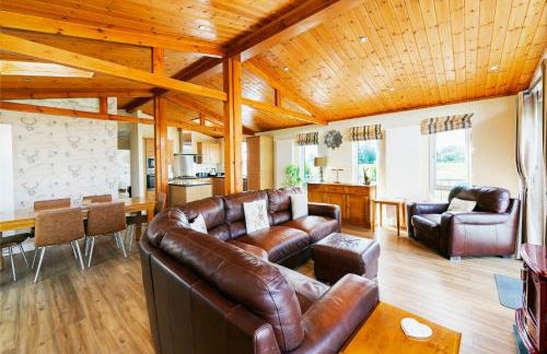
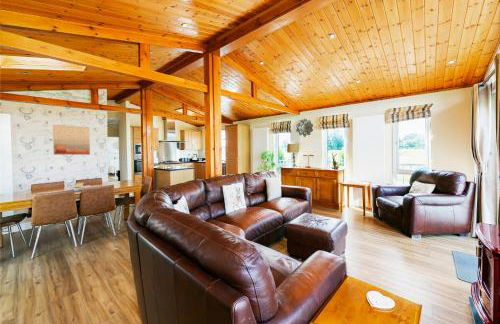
+ wall art [52,123,91,156]
